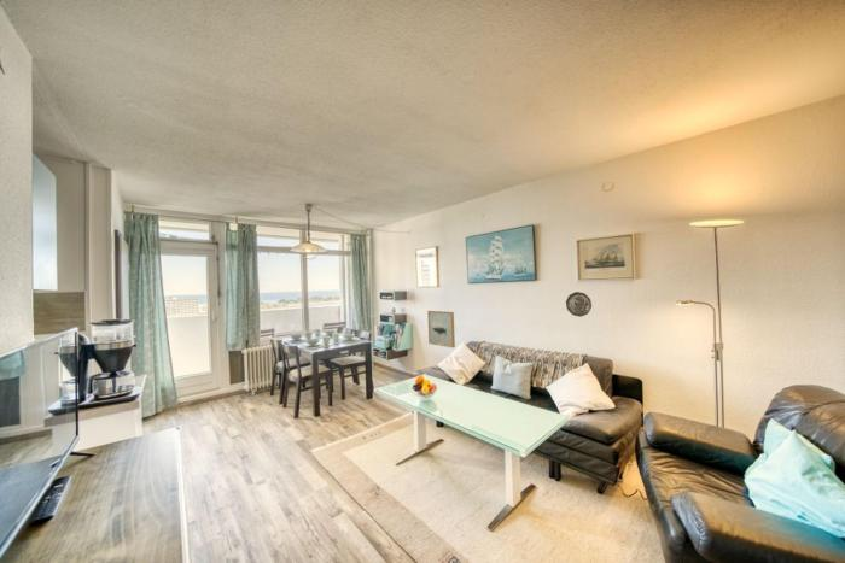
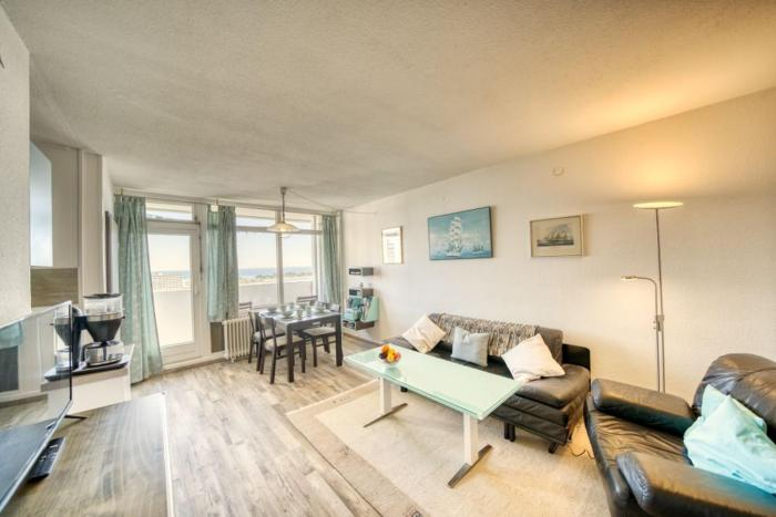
- wall art [426,310,456,348]
- decorative plate [565,291,593,318]
